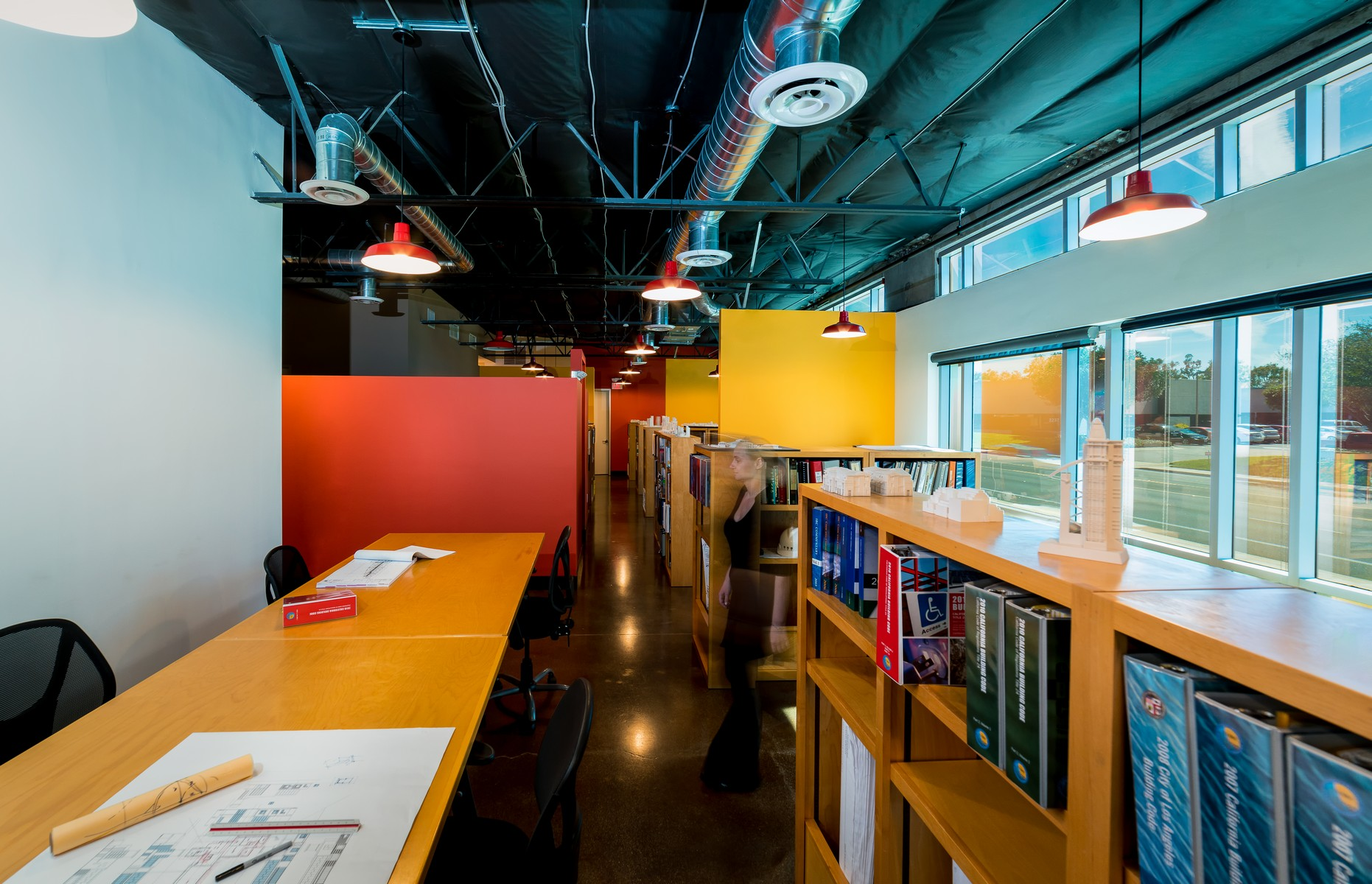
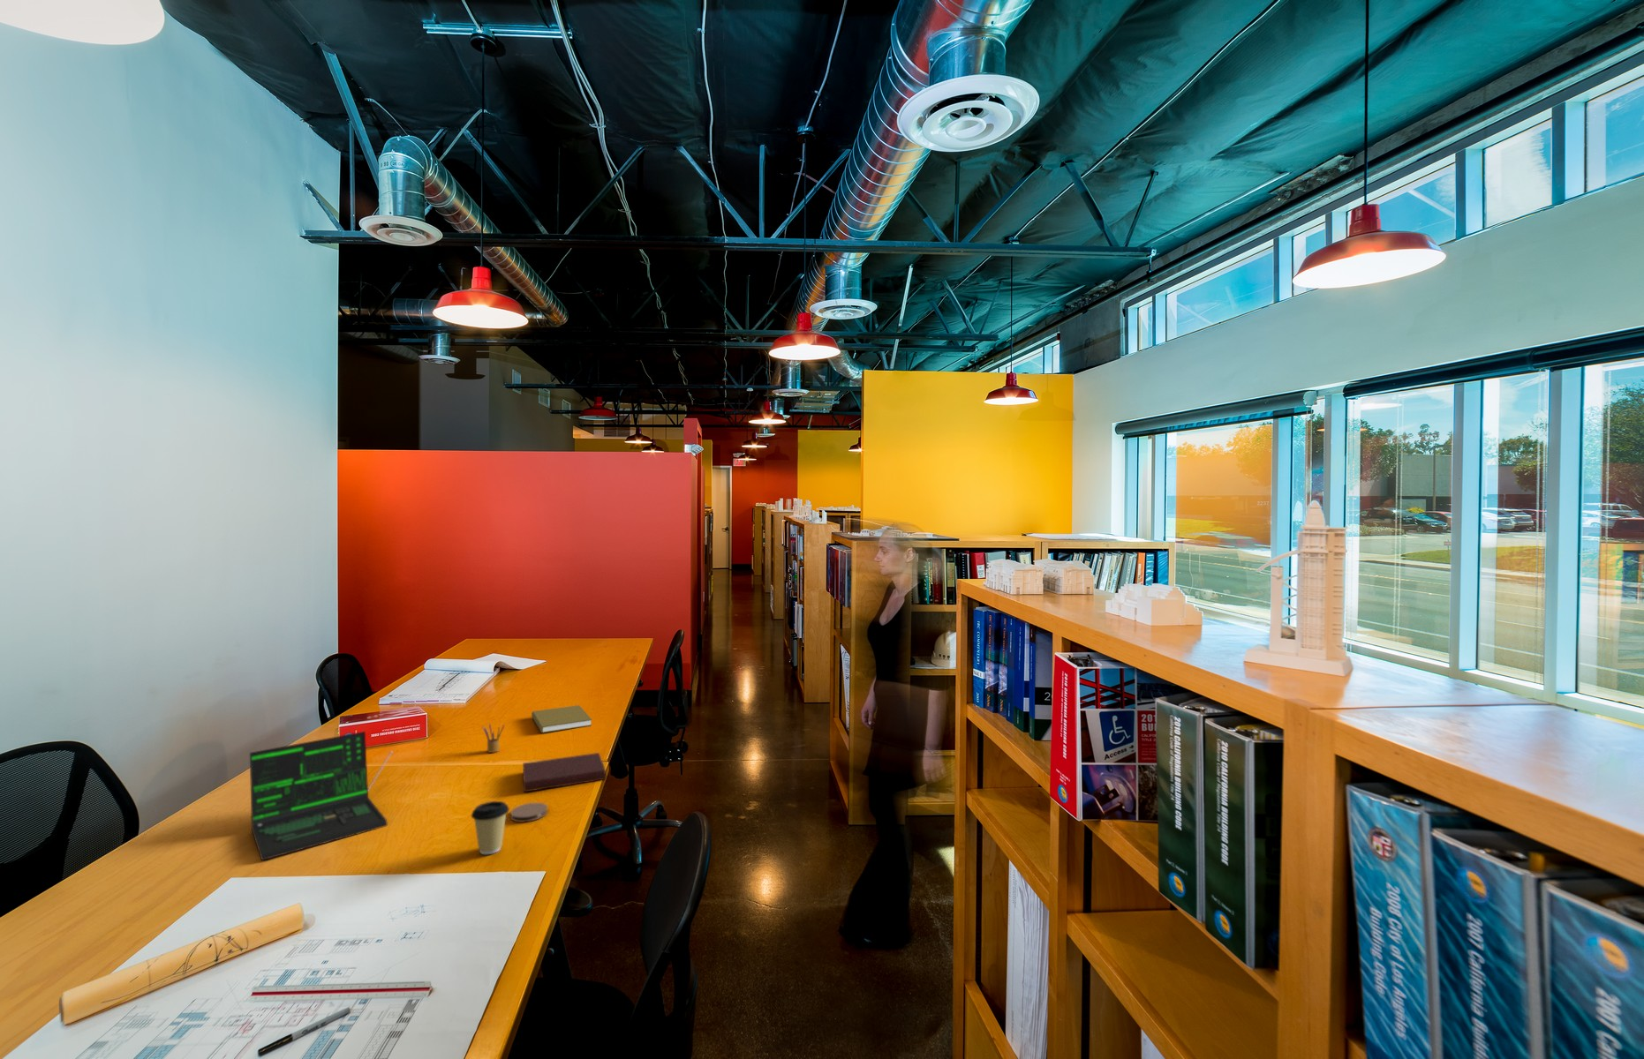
+ book [531,704,592,733]
+ coffee cup [471,800,510,855]
+ coaster [509,803,549,823]
+ notebook [521,752,606,793]
+ pencil box [482,722,506,754]
+ laptop [249,731,394,861]
